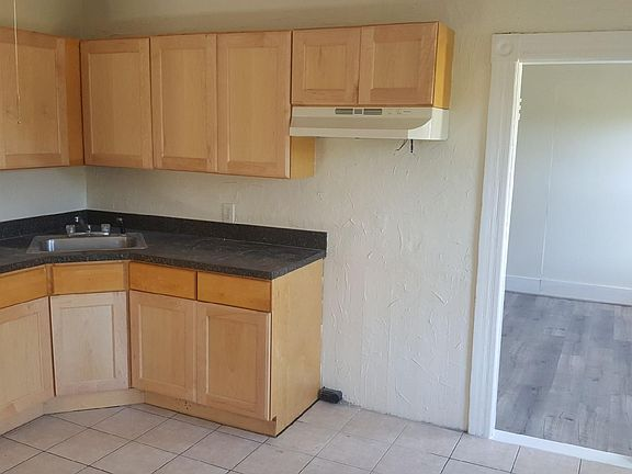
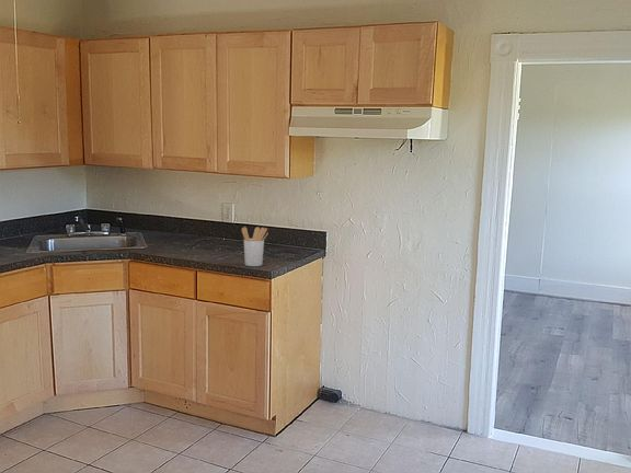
+ utensil holder [241,226,269,267]
